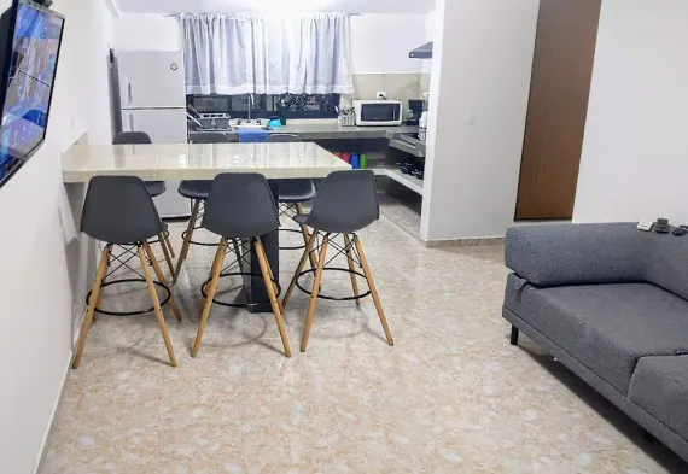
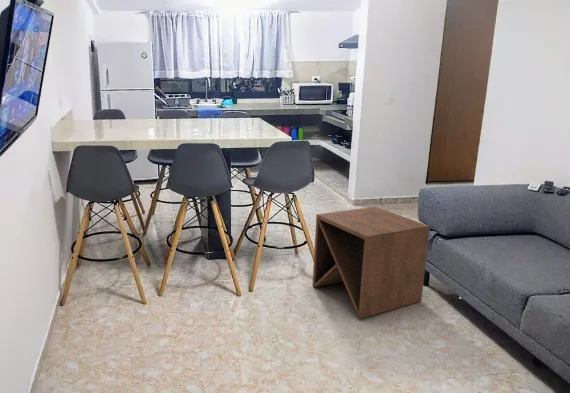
+ side table [311,206,431,319]
